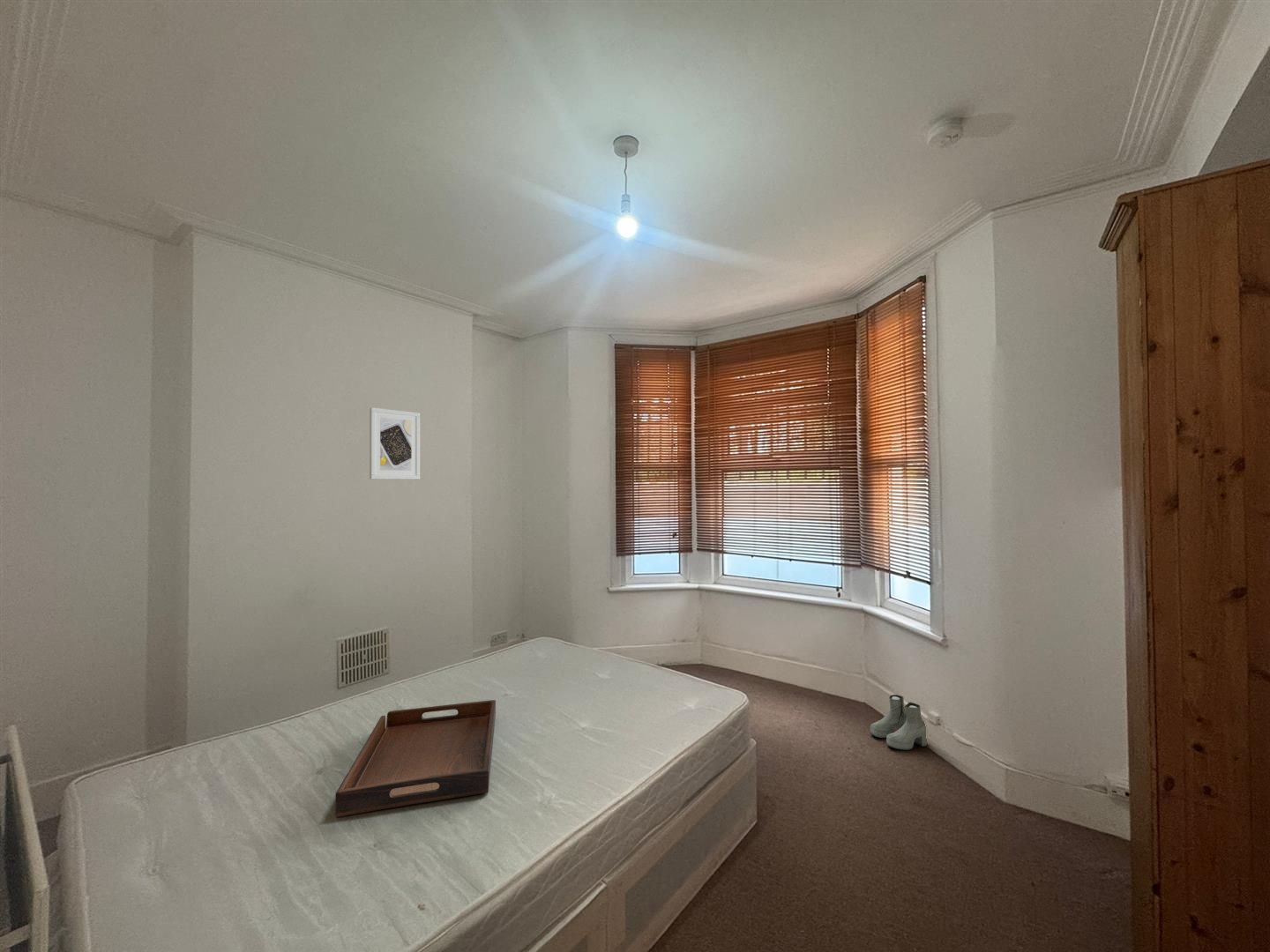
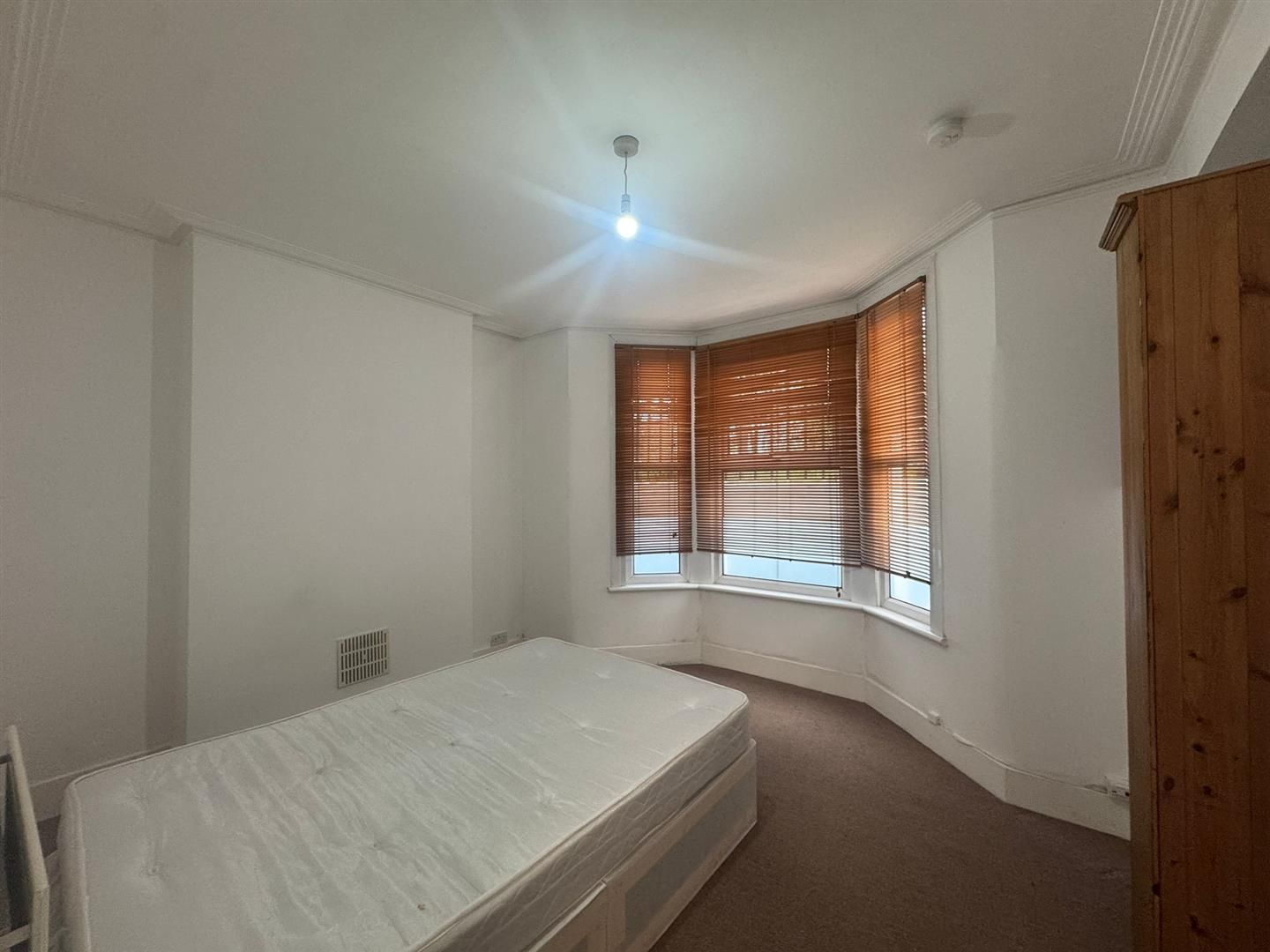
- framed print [369,406,421,480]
- boots [870,694,928,751]
- serving tray [334,699,497,818]
